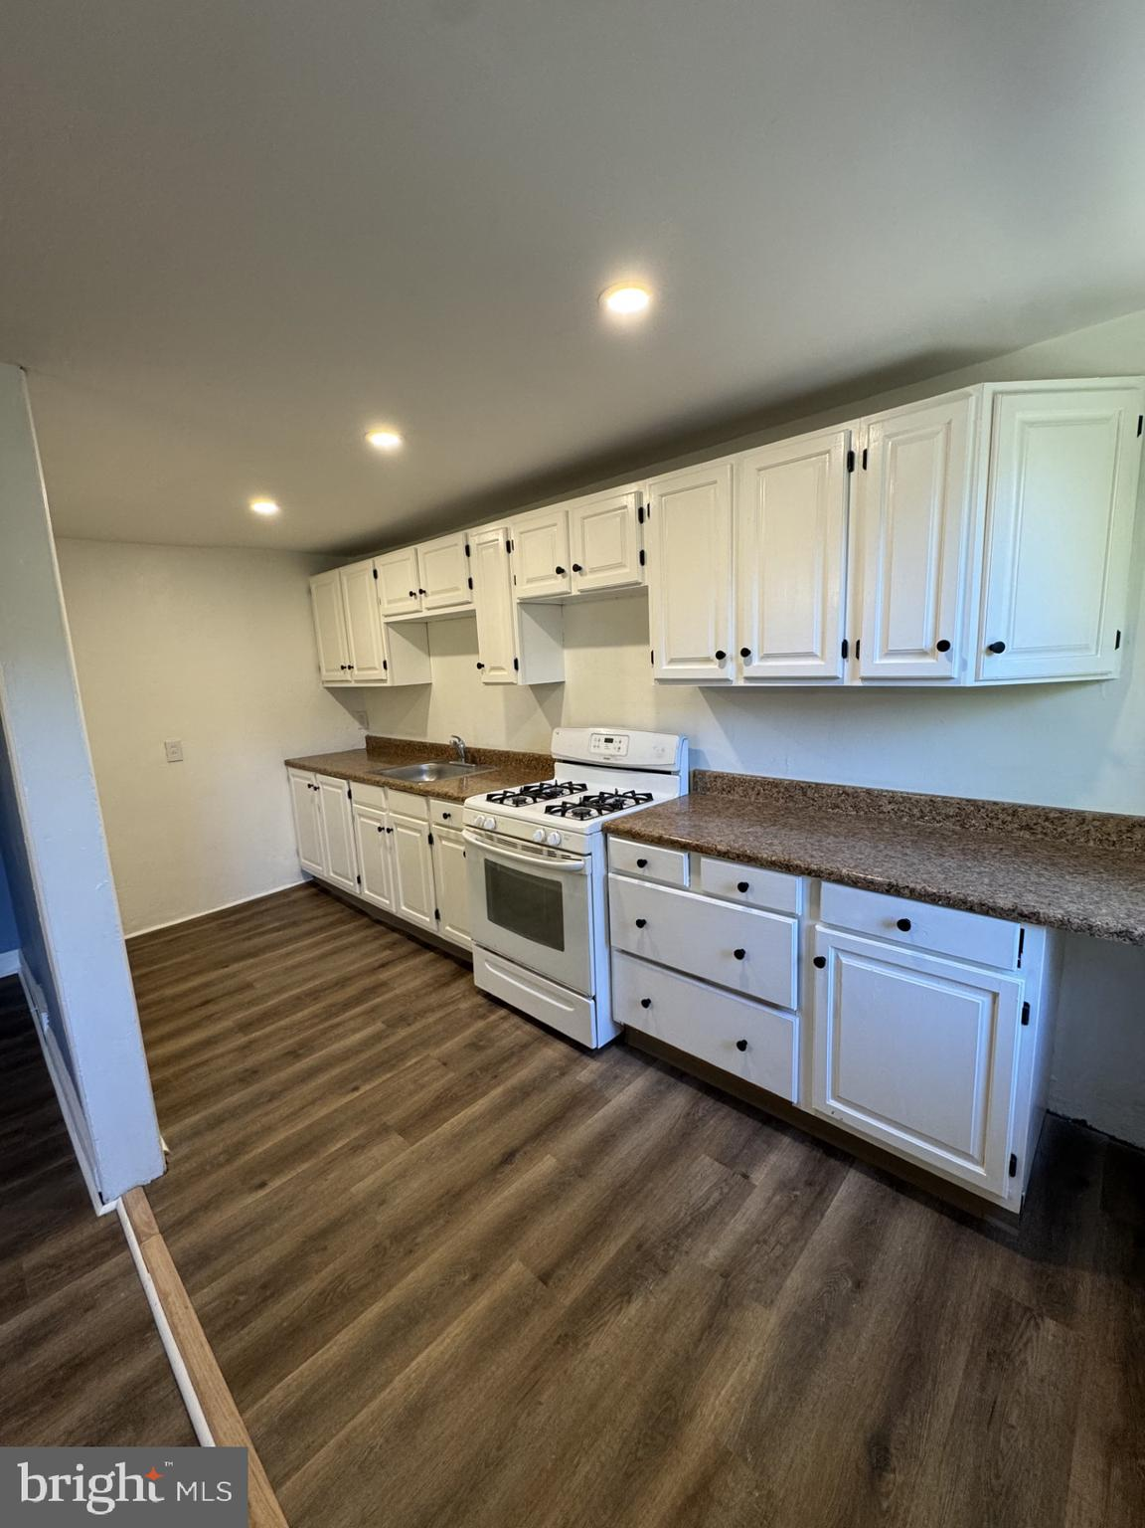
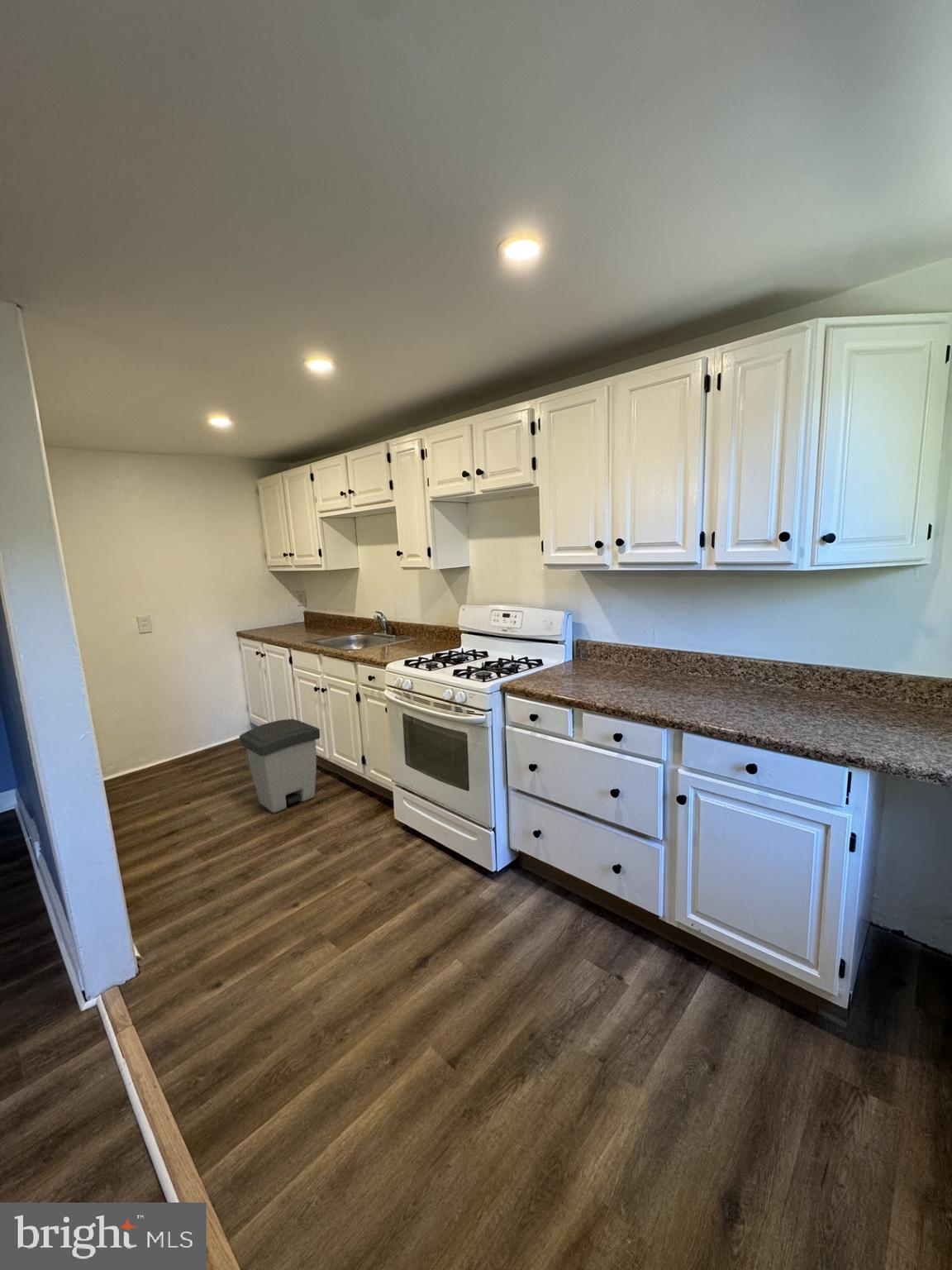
+ trash can [239,719,321,814]
